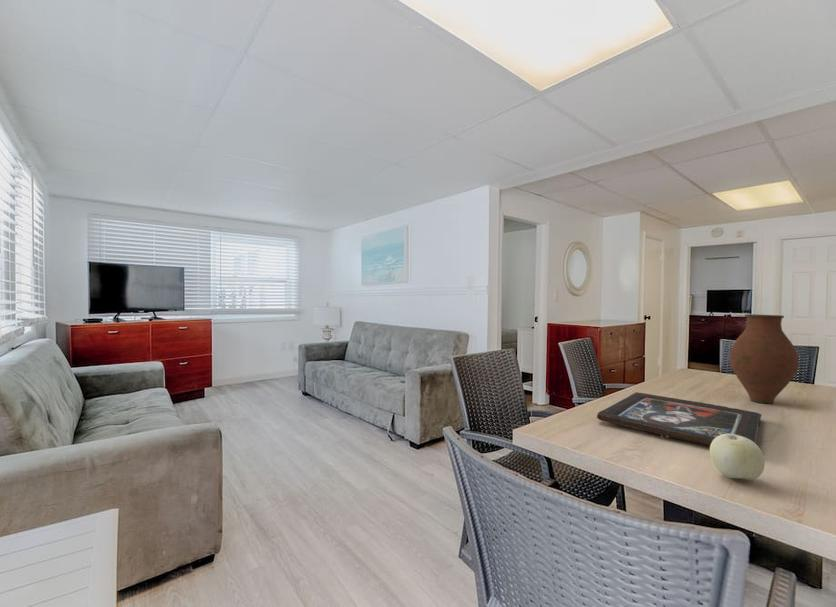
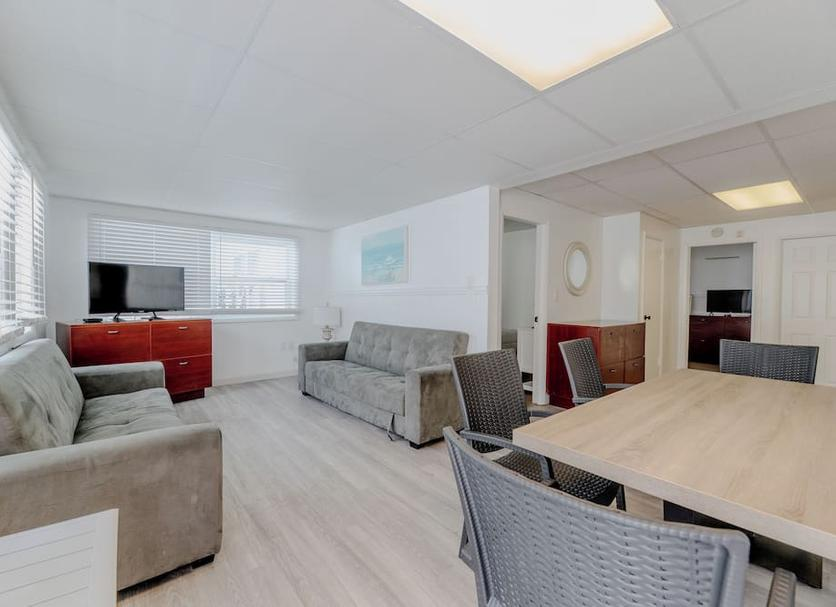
- vase [728,313,800,404]
- fruit [709,434,766,481]
- religious icon [596,391,762,447]
